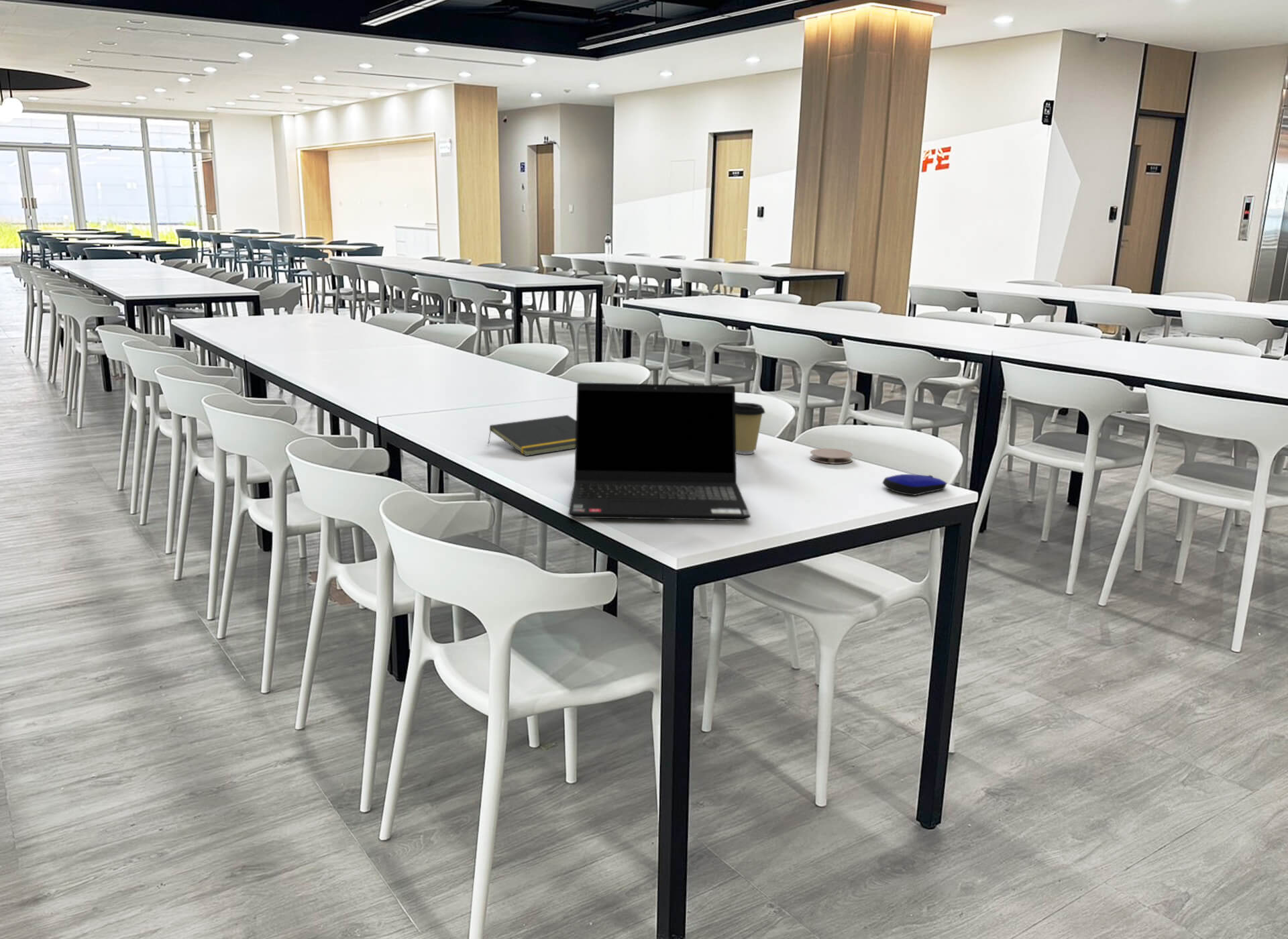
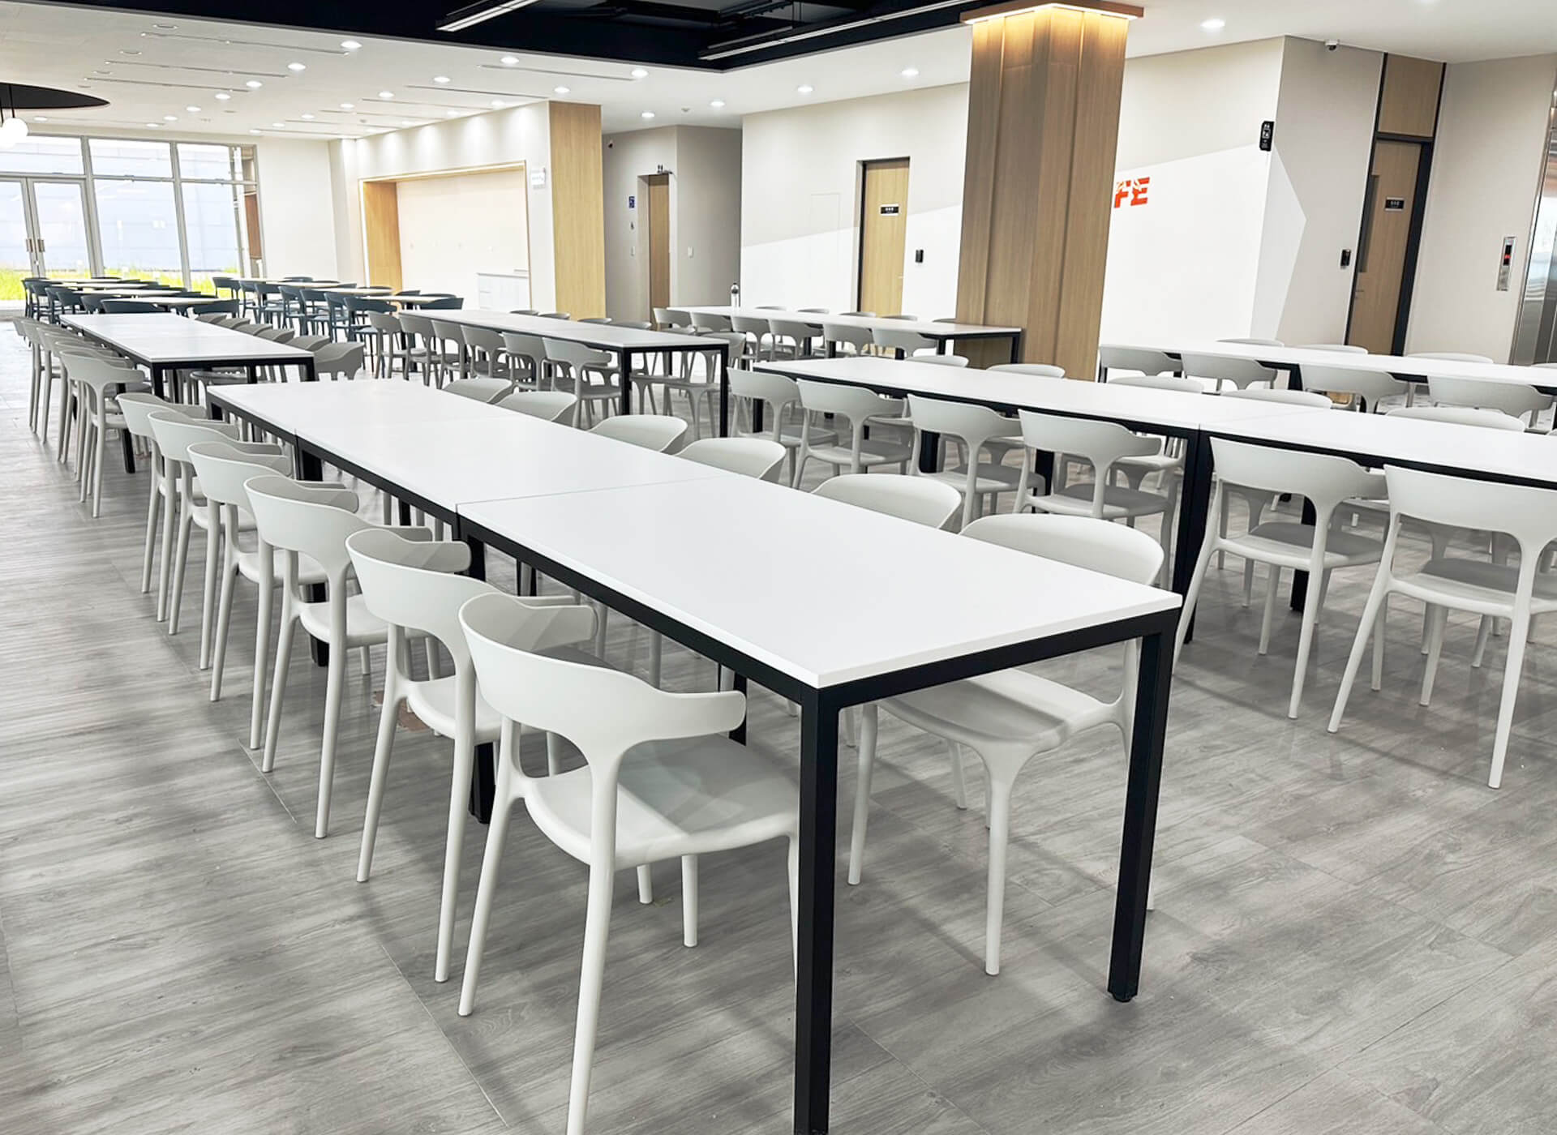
- coffee cup [735,401,766,455]
- coaster [809,447,853,465]
- laptop computer [568,382,751,521]
- notepad [487,415,576,457]
- computer mouse [881,474,948,496]
